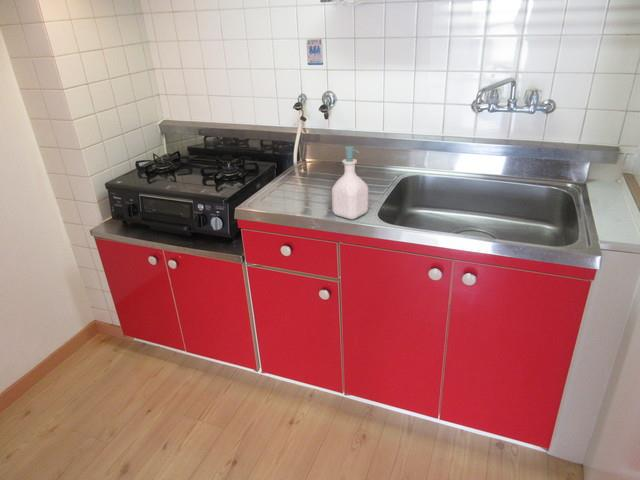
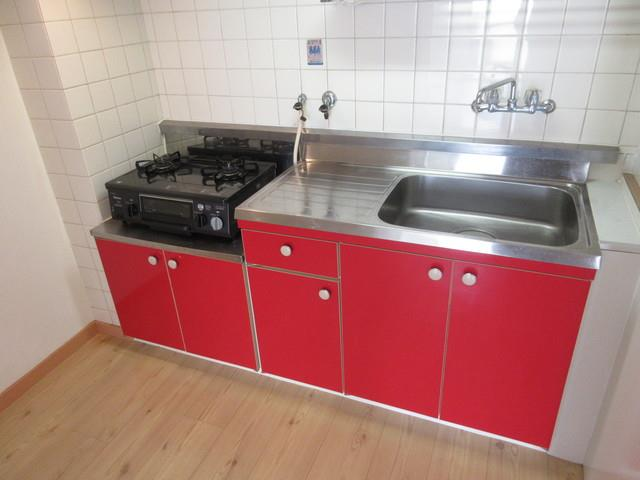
- soap bottle [331,145,369,220]
